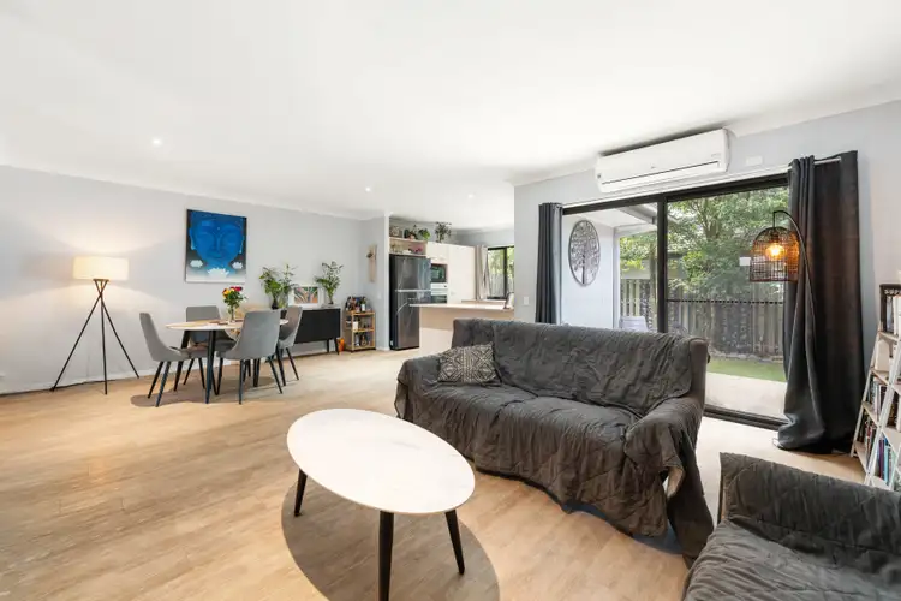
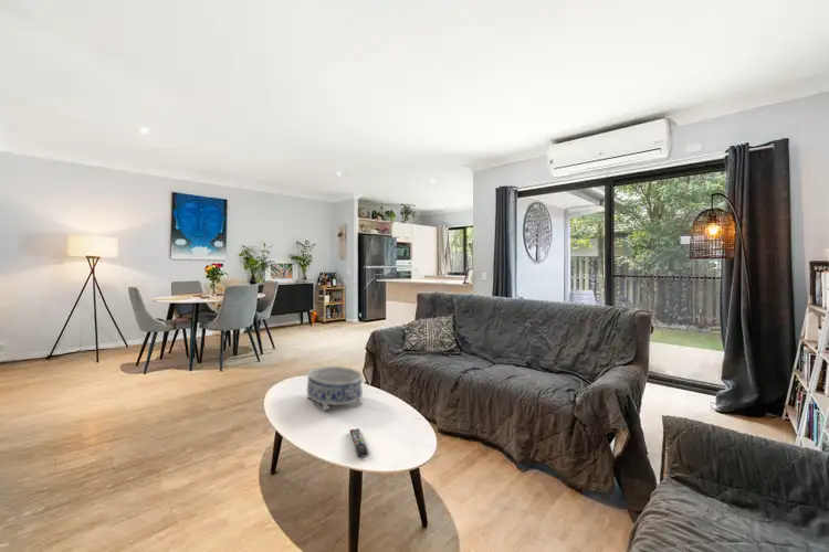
+ remote control [349,427,369,458]
+ decorative bowl [306,365,364,412]
